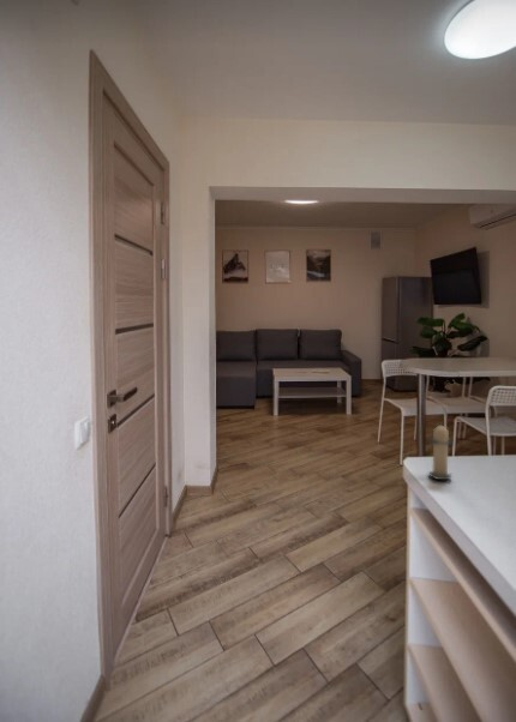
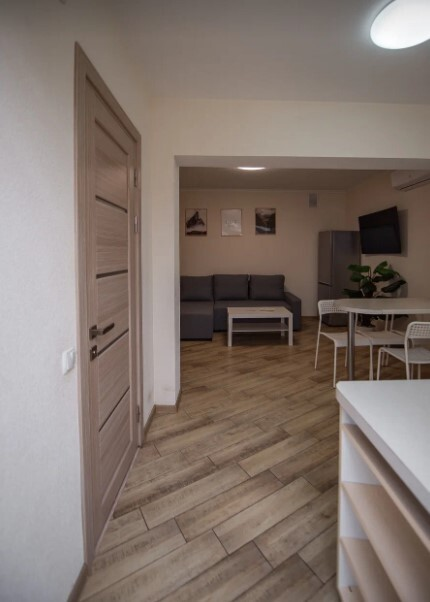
- candle [427,421,455,481]
